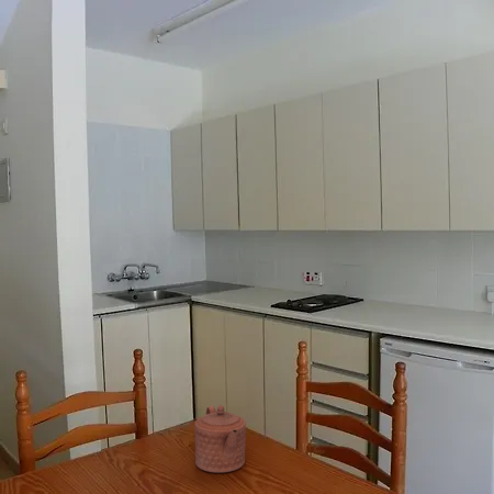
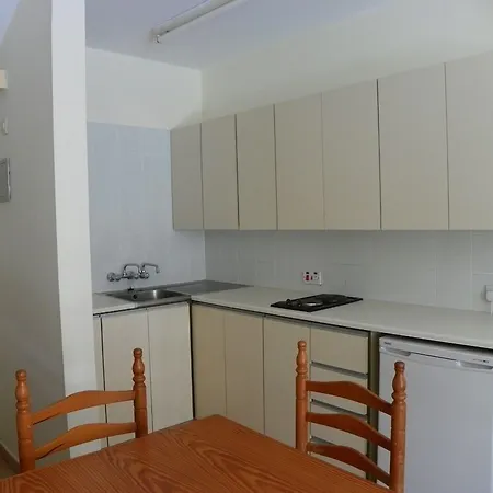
- teapot [193,404,247,473]
